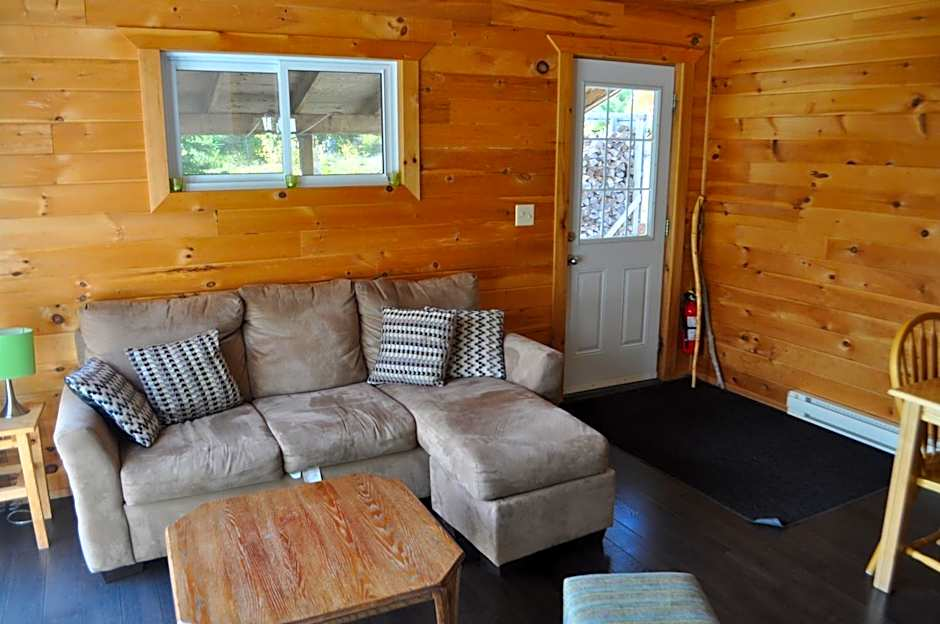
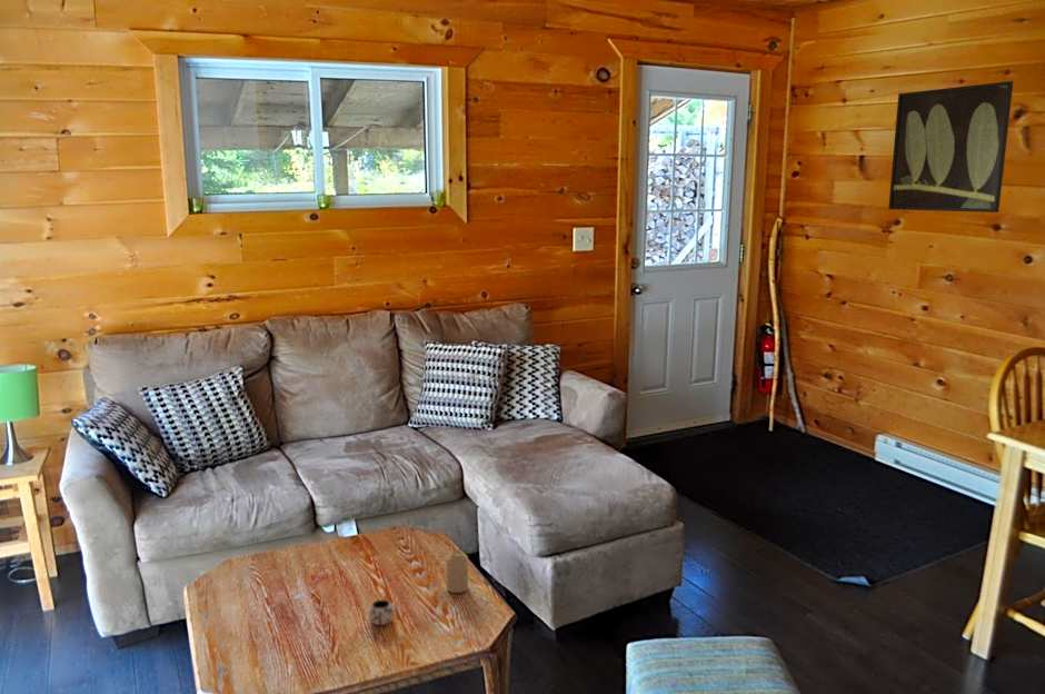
+ candle [446,549,469,594]
+ mug [368,598,401,626]
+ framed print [888,80,1014,214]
